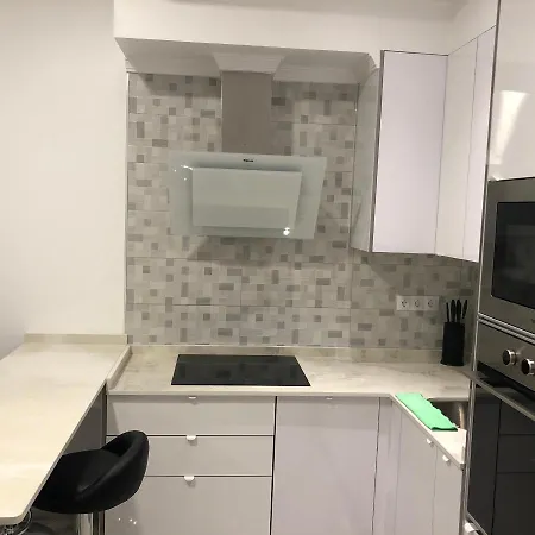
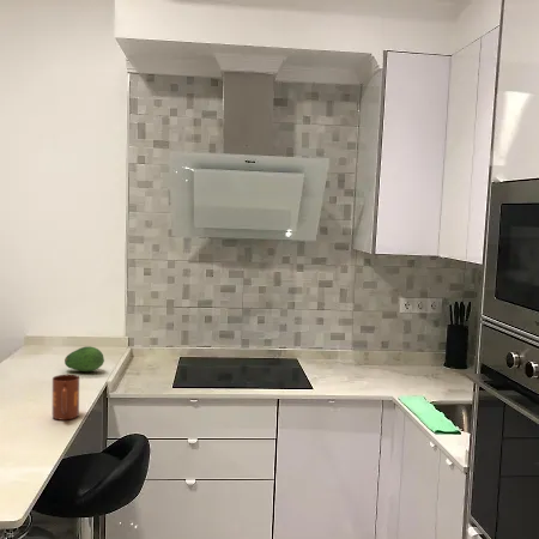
+ fruit [63,345,105,373]
+ mug [52,374,80,422]
